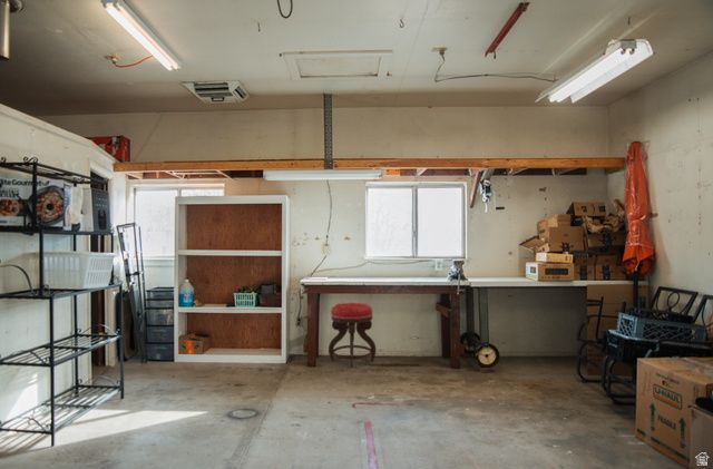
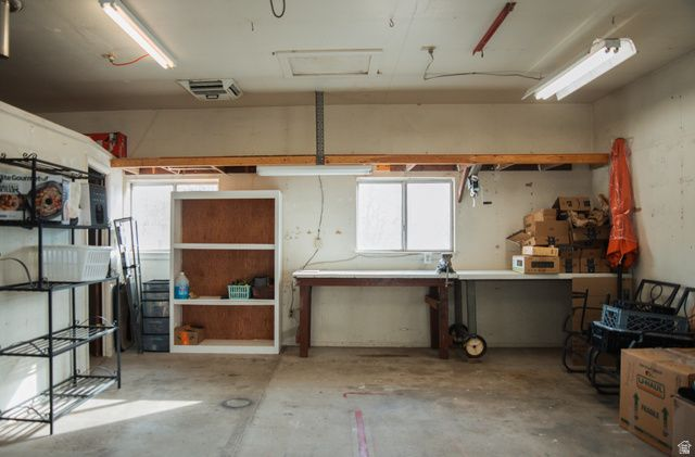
- stool [328,302,378,369]
